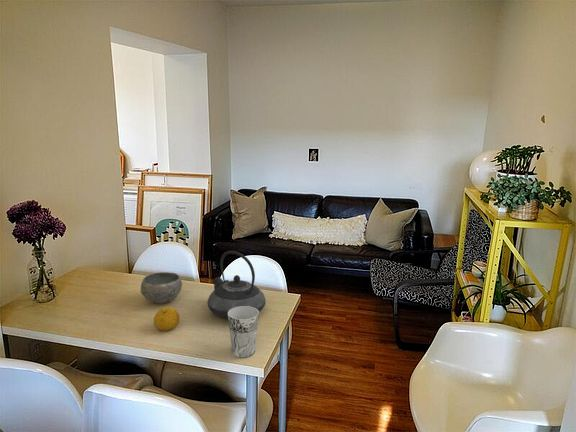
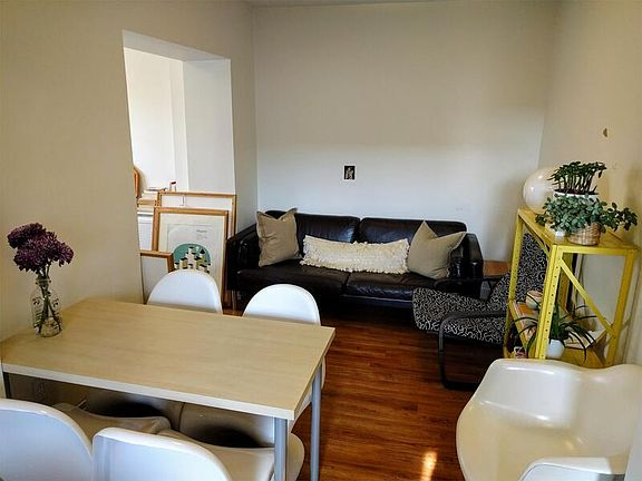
- bowl [140,271,183,304]
- fruit [153,306,181,332]
- cup [227,306,260,358]
- teapot [207,250,267,319]
